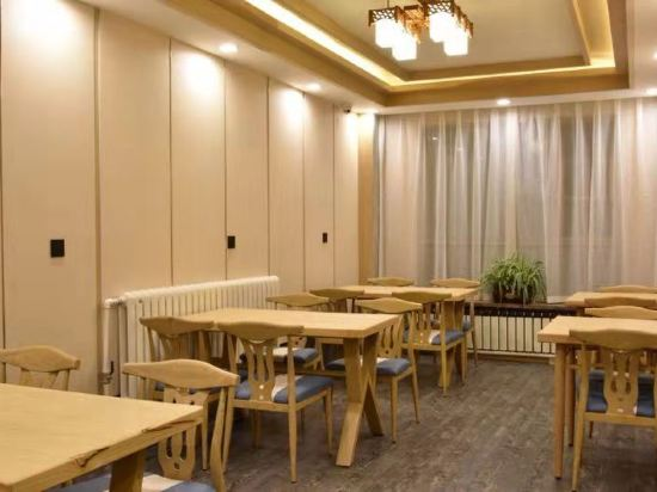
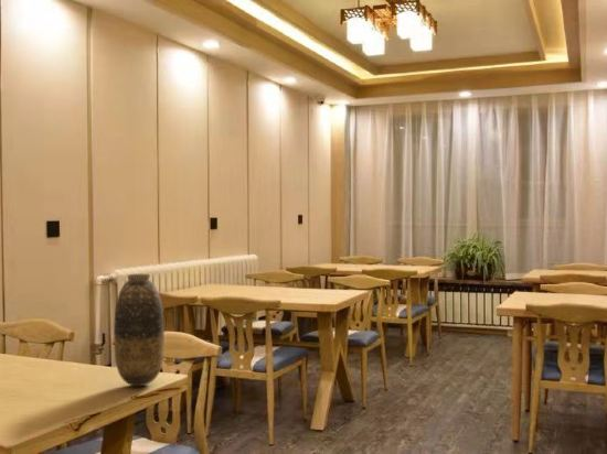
+ vase [113,273,166,387]
